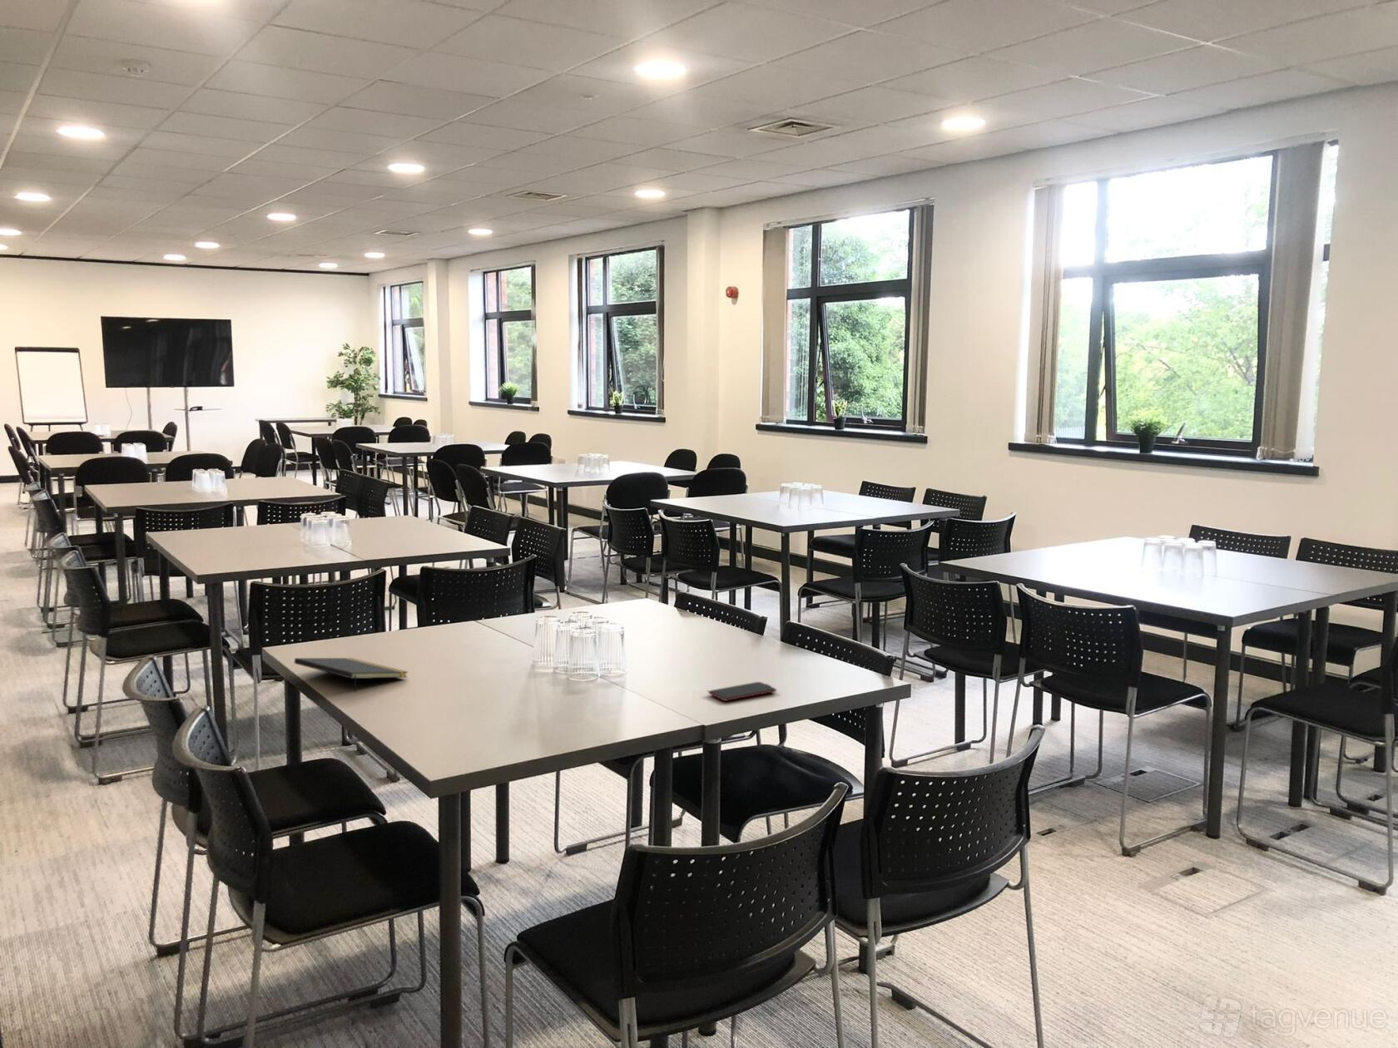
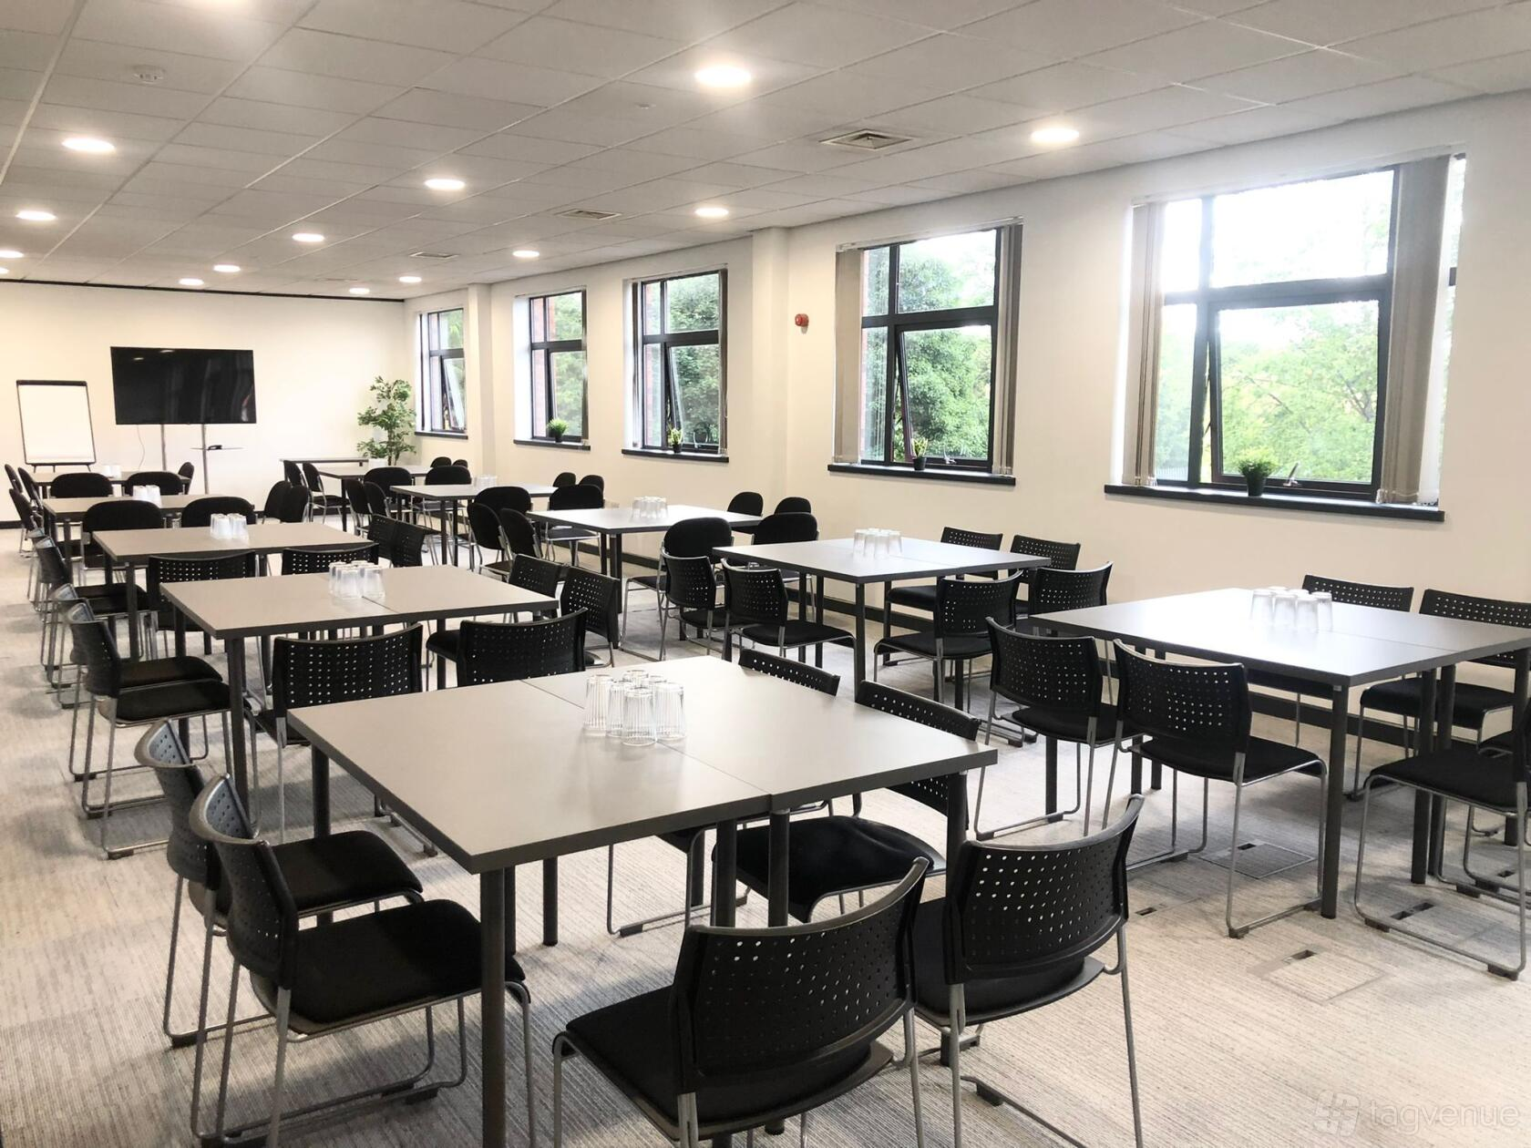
- notepad [294,657,408,692]
- smartphone [708,681,777,702]
